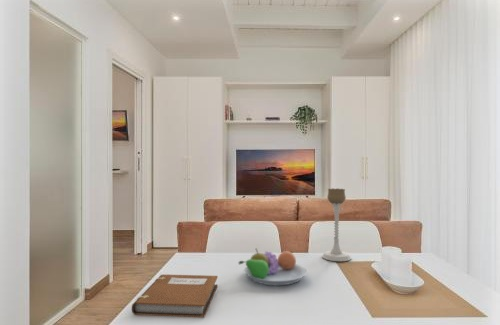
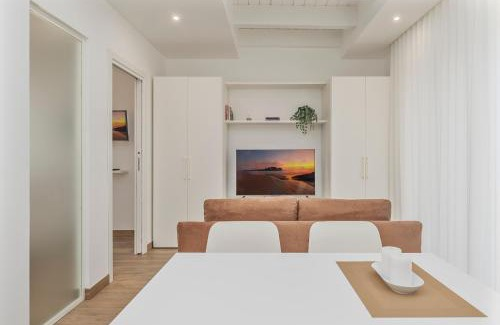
- notebook [131,273,219,319]
- fruit bowl [237,248,308,286]
- candle holder [321,188,352,262]
